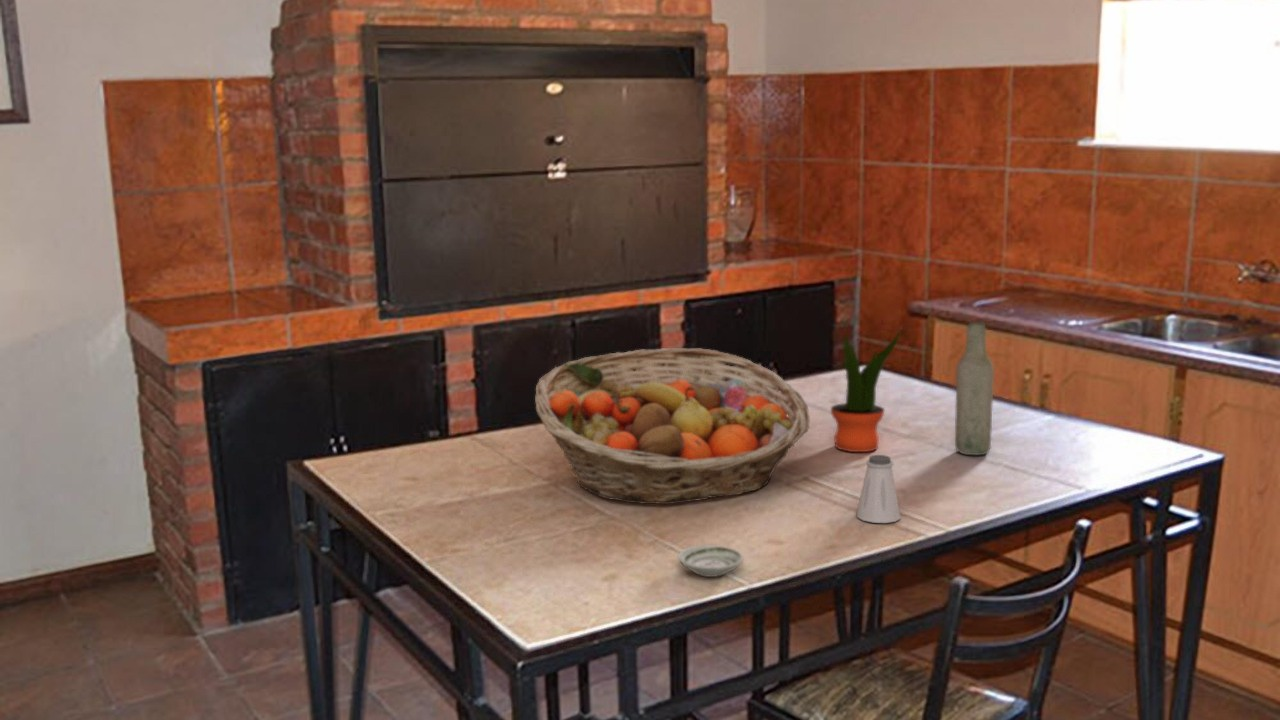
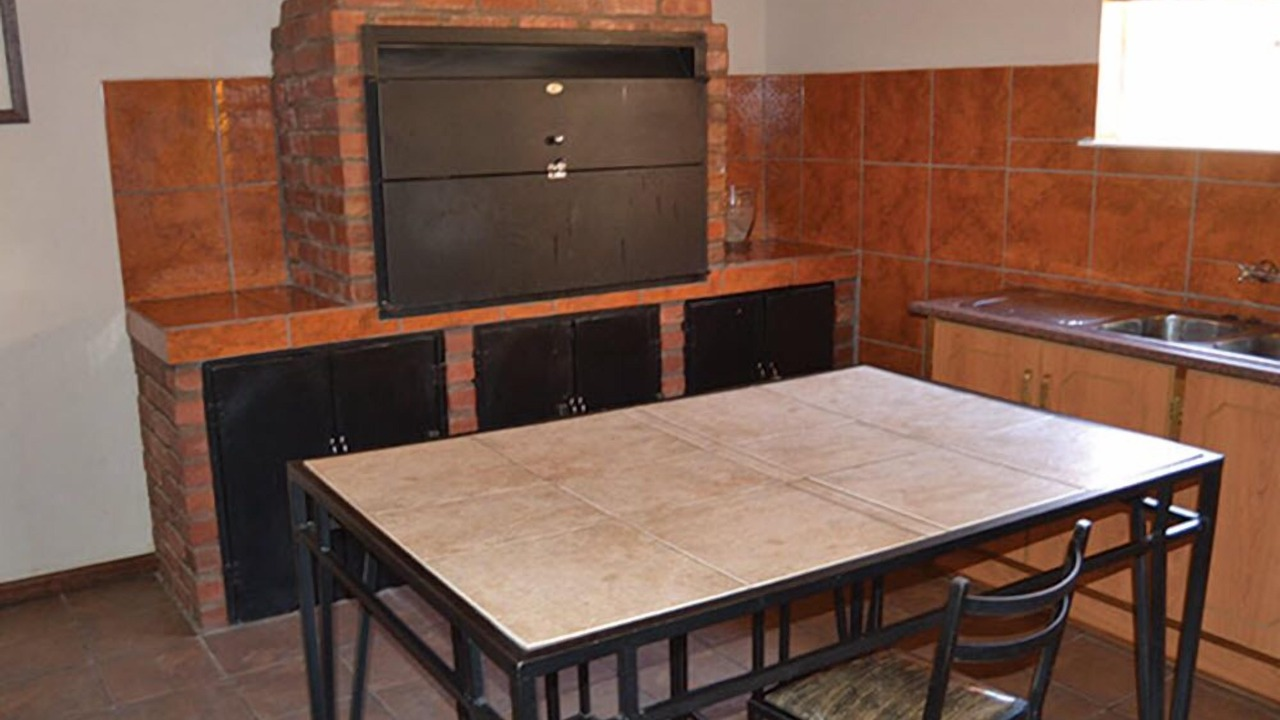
- potted plant [830,326,903,453]
- saltshaker [856,454,902,524]
- saucer [677,544,744,578]
- bottle [954,321,995,456]
- fruit basket [534,347,811,505]
